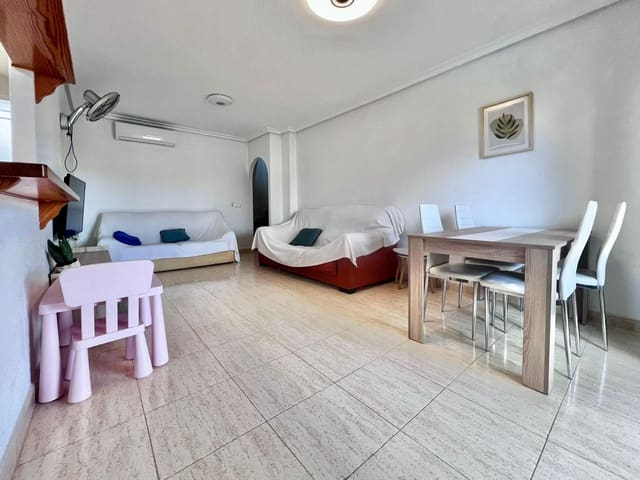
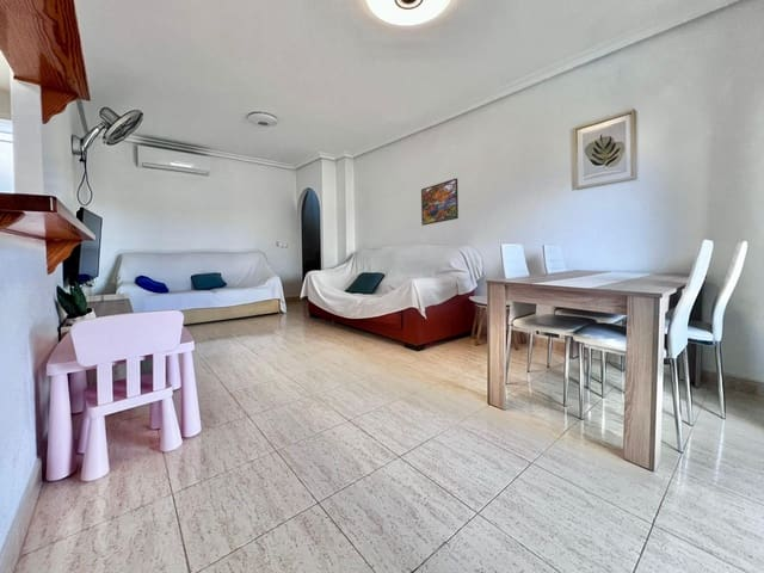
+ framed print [420,177,460,227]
